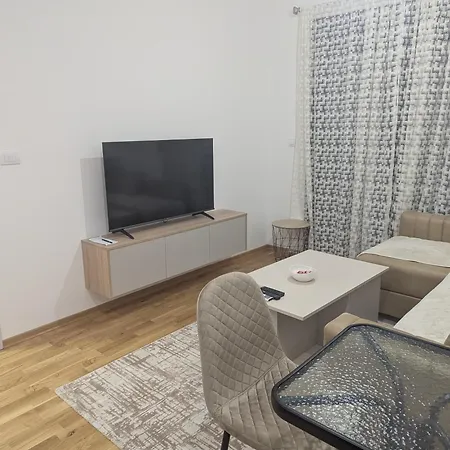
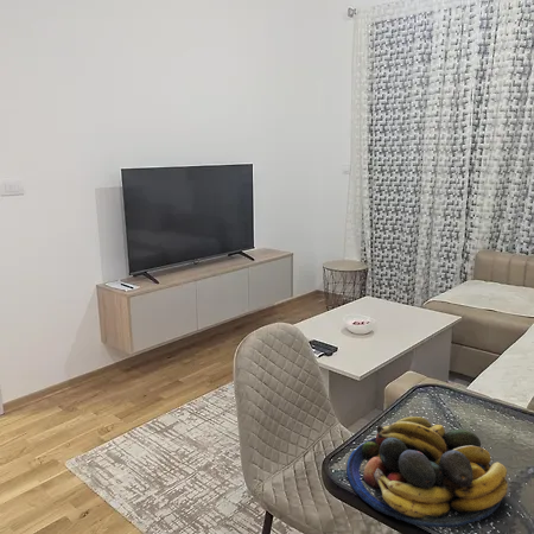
+ fruit bowl [345,415,509,528]
